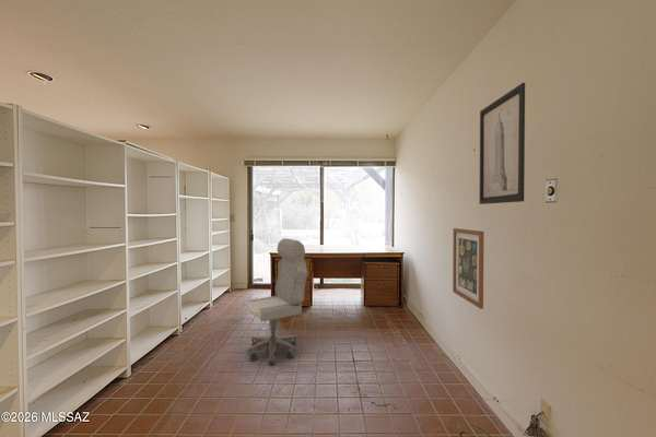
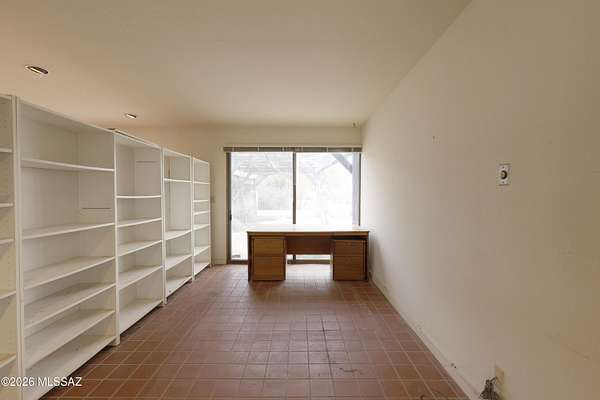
- wall art [479,82,526,205]
- wall art [452,227,485,310]
- office chair [246,237,308,365]
